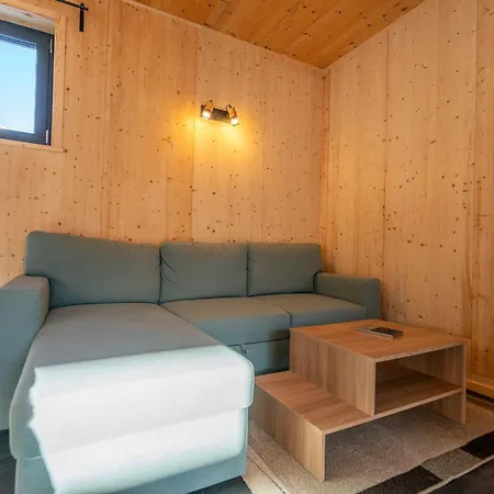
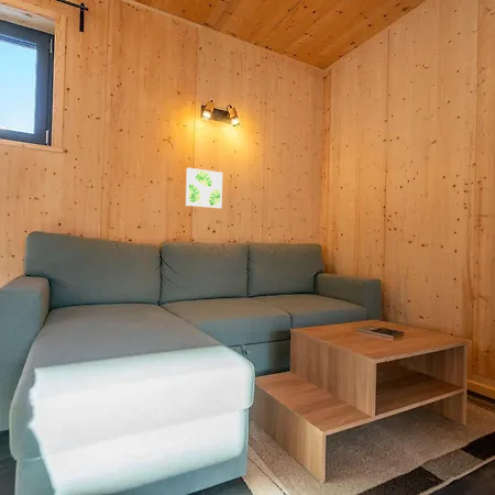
+ wall art [185,167,223,210]
